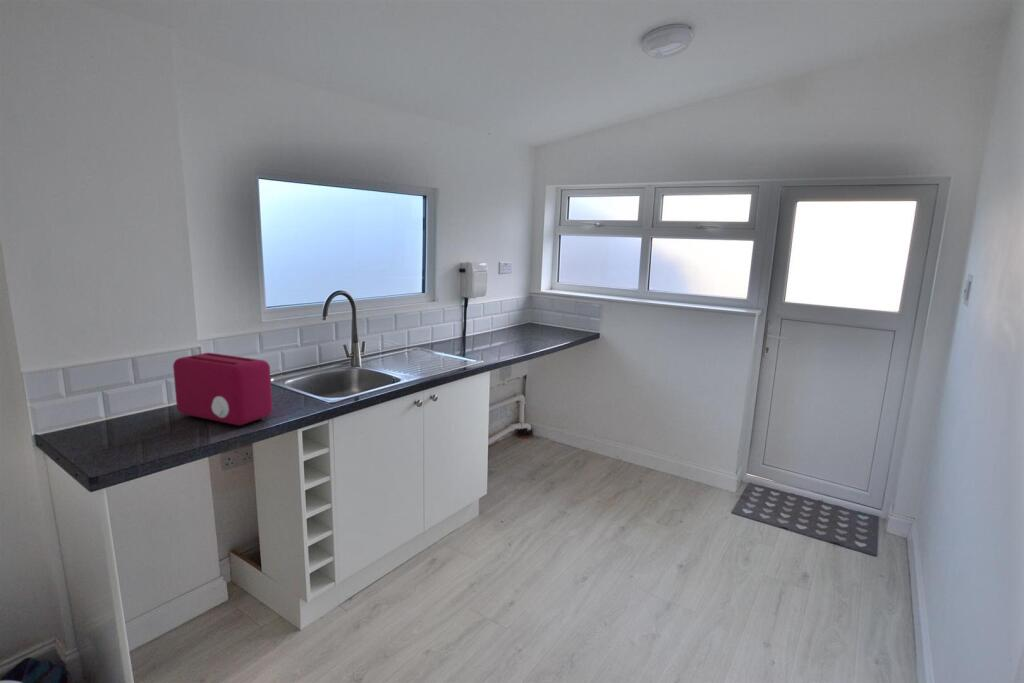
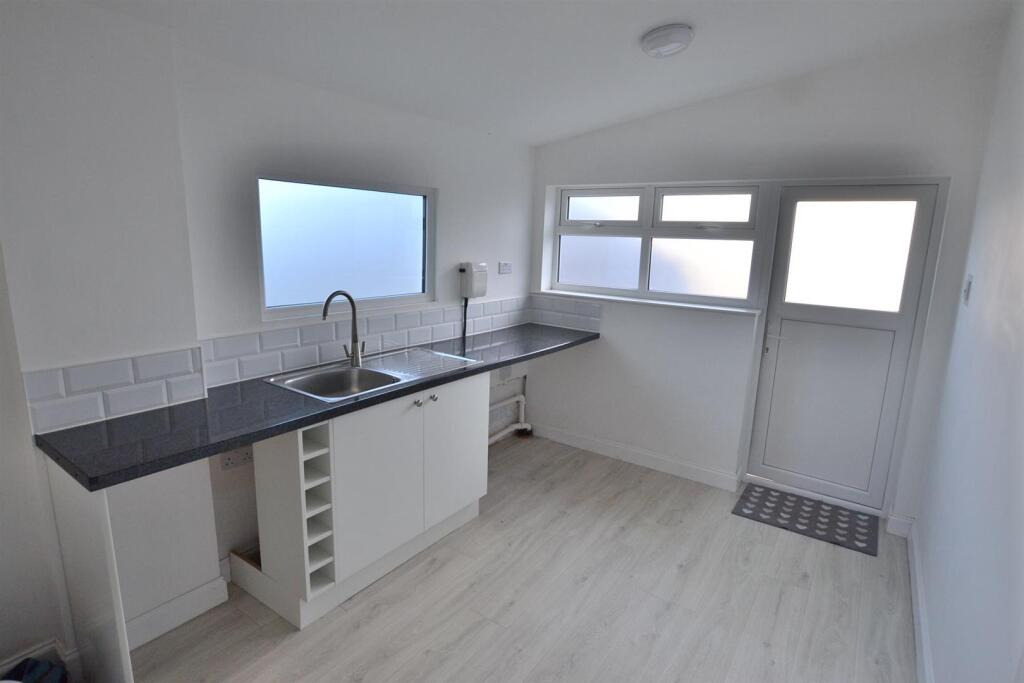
- toaster [172,352,273,428]
